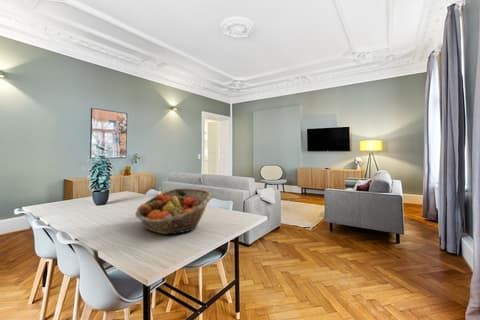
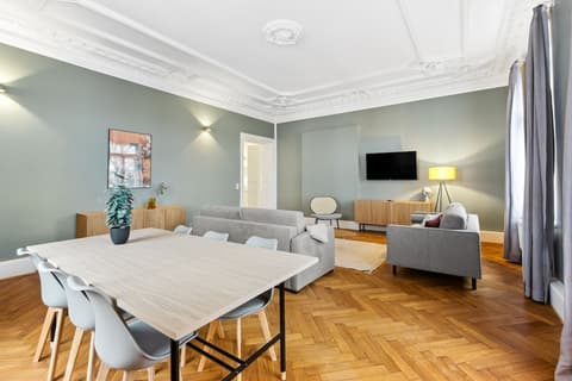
- fruit basket [134,187,213,235]
